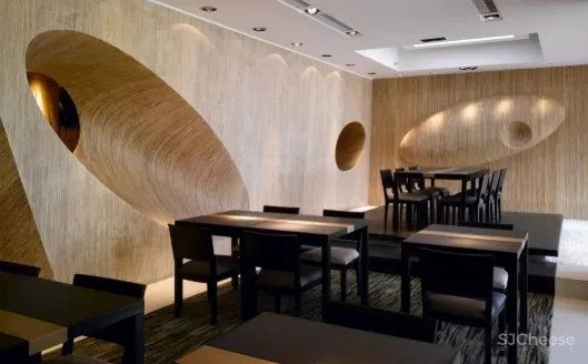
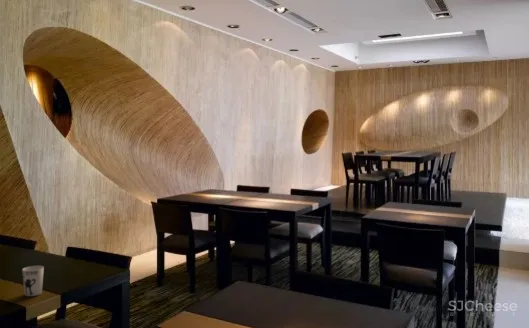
+ cup [21,265,45,297]
